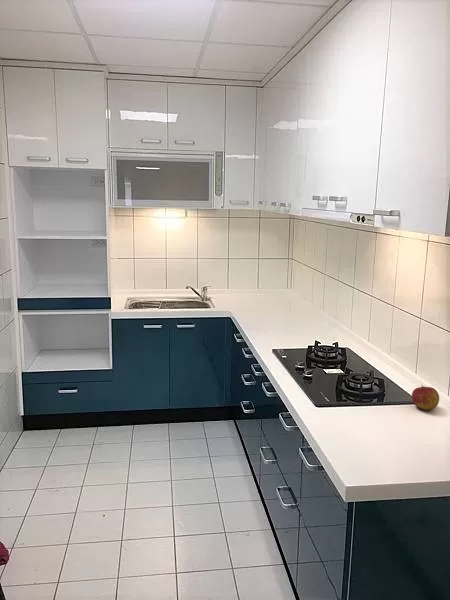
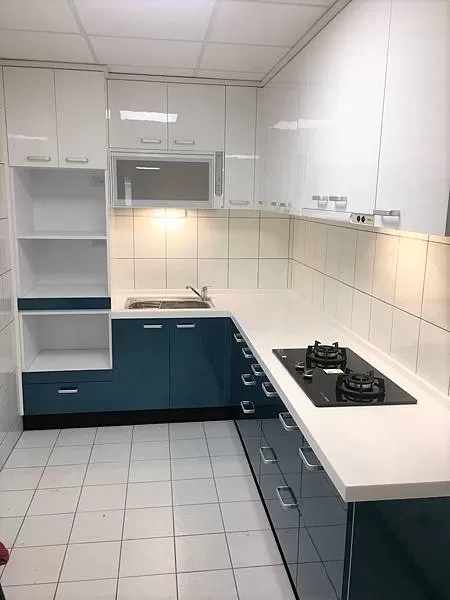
- apple [411,384,440,411]
